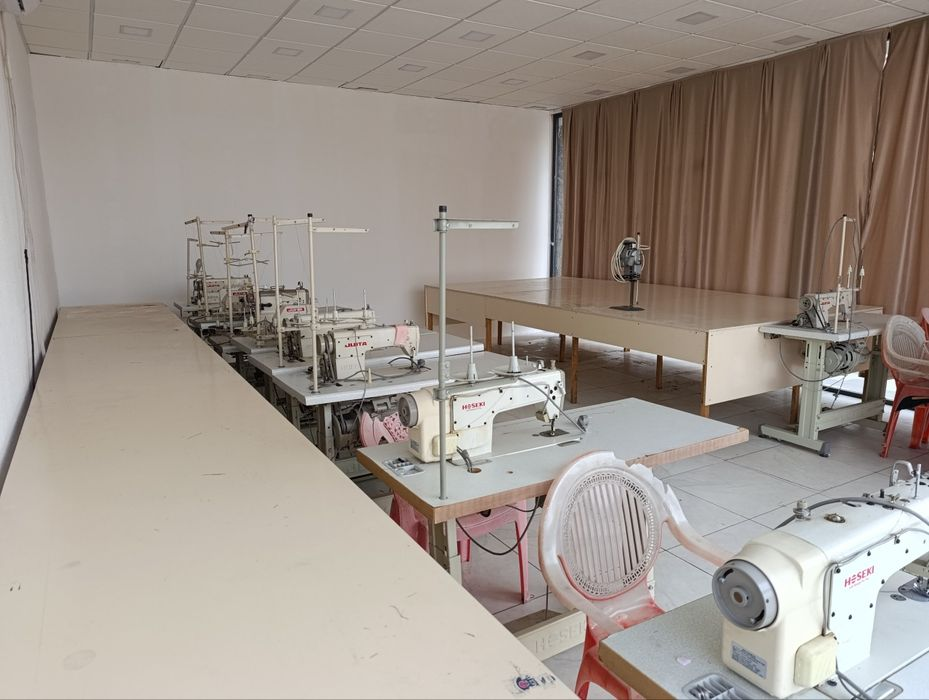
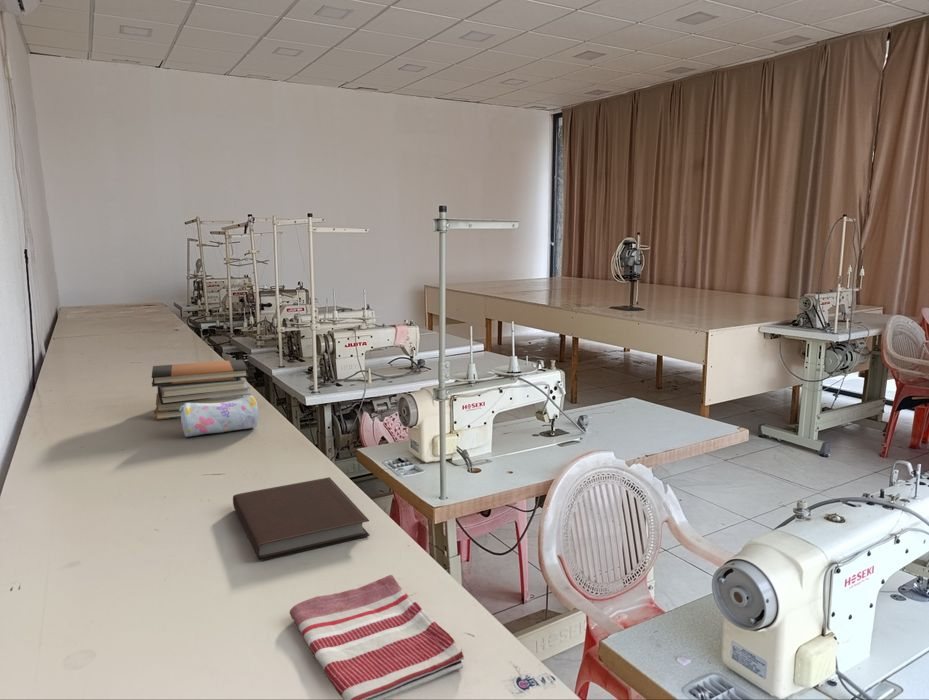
+ notebook [232,476,371,561]
+ pencil case [179,394,259,438]
+ dish towel [289,574,465,700]
+ book stack [151,359,252,421]
